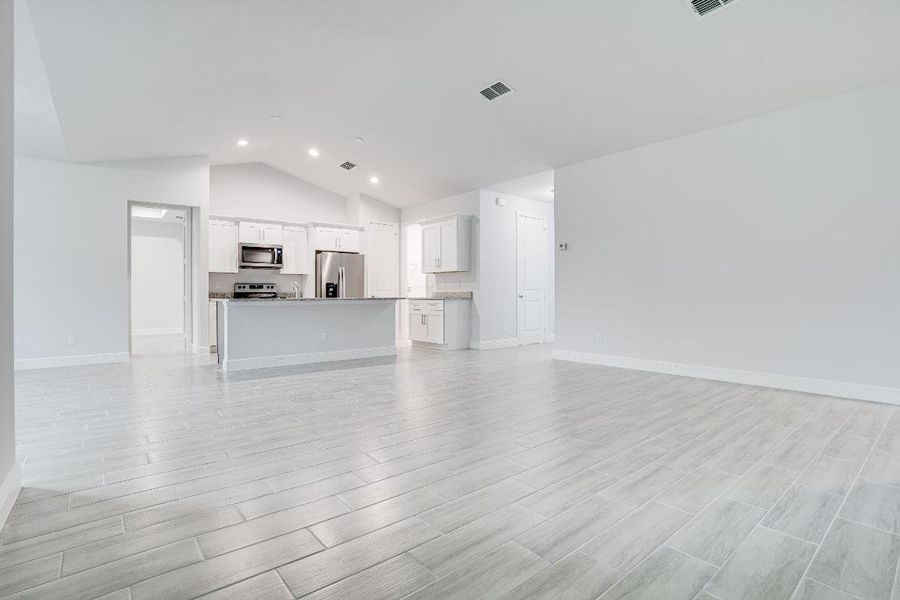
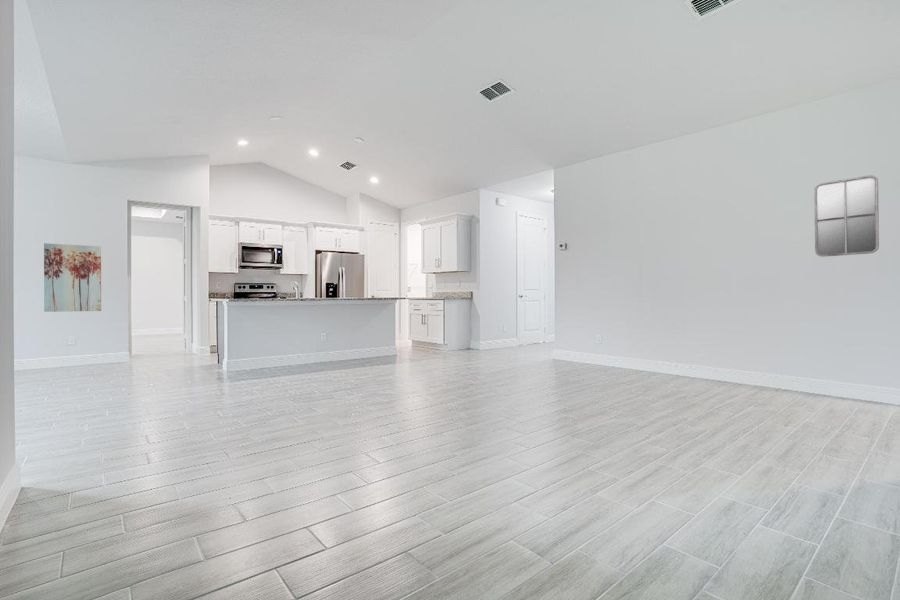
+ wall art [43,242,102,313]
+ home mirror [813,174,880,258]
